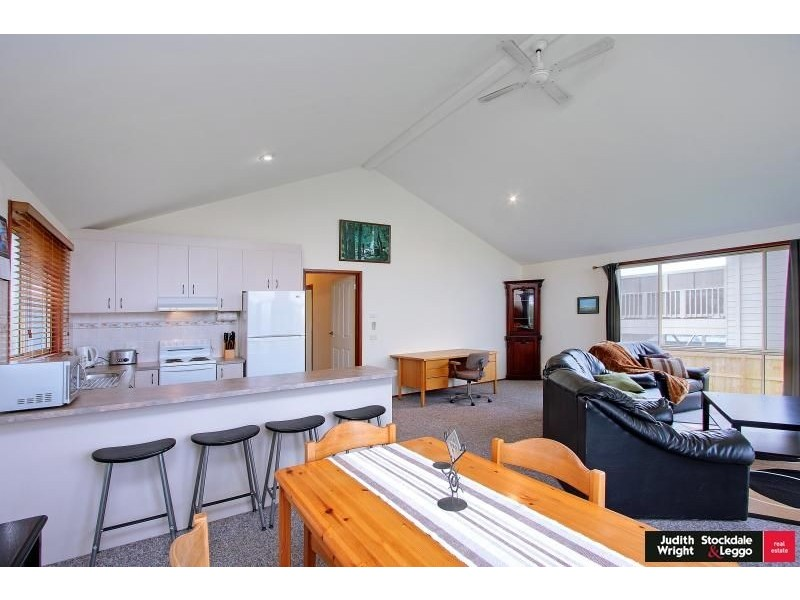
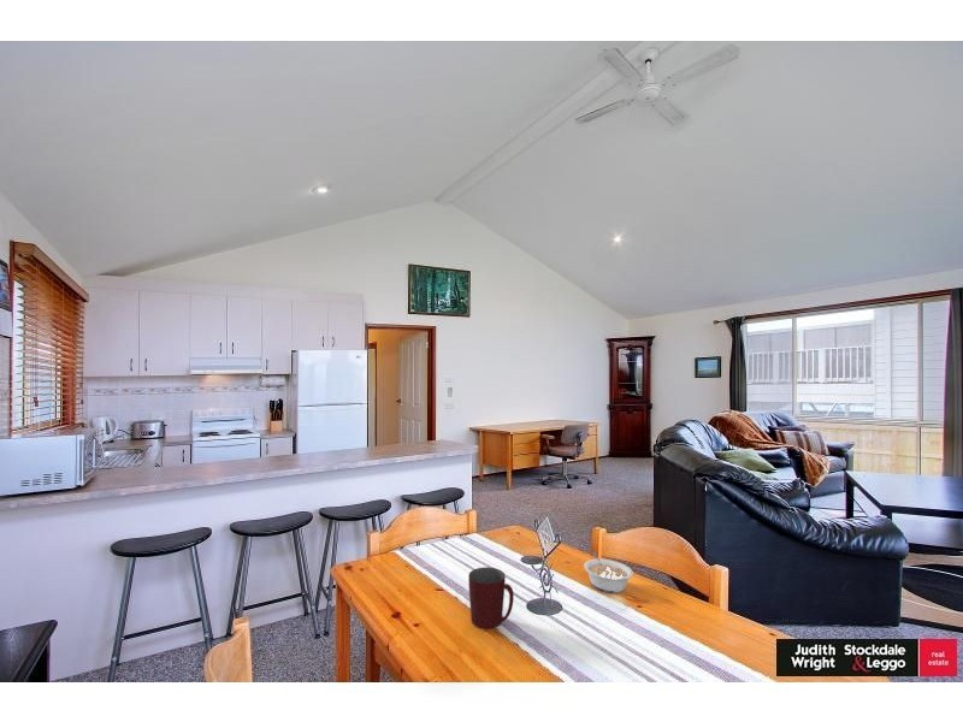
+ legume [583,551,634,594]
+ mug [467,566,515,629]
